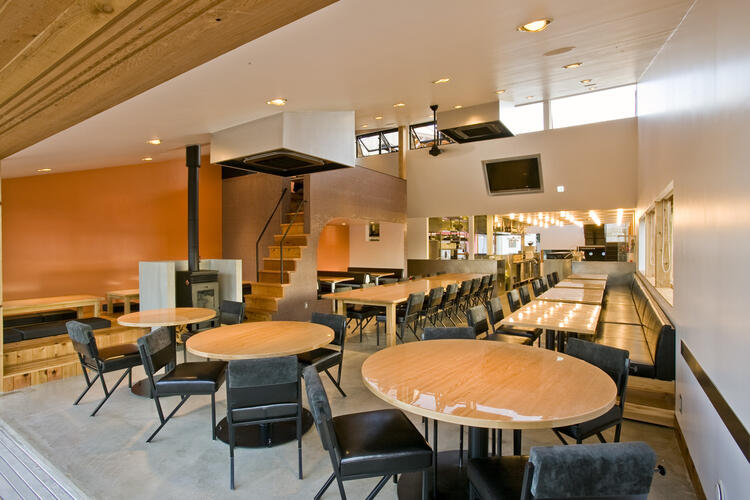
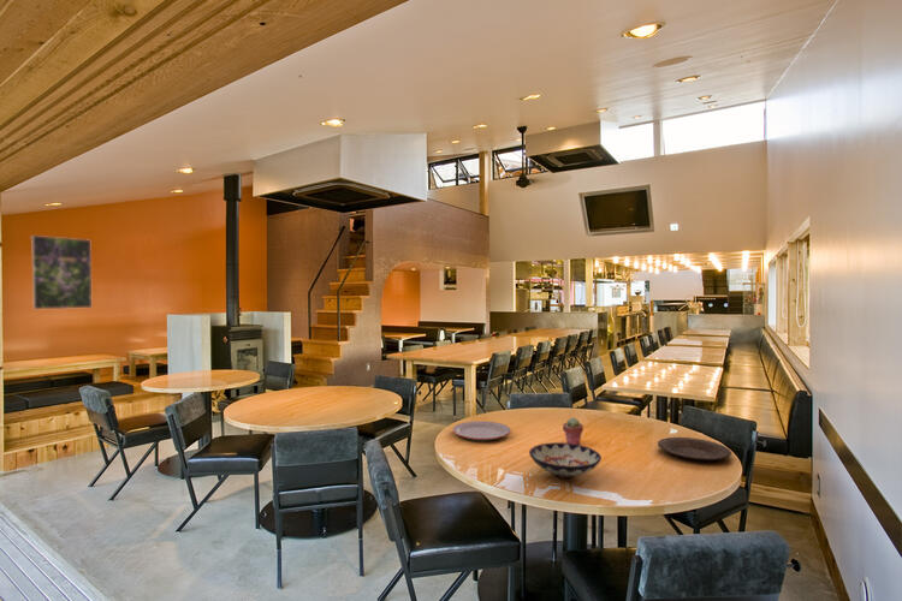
+ potted succulent [562,416,584,445]
+ plate [452,419,512,441]
+ plate [657,436,732,462]
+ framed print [30,234,93,310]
+ bowl [528,441,603,480]
